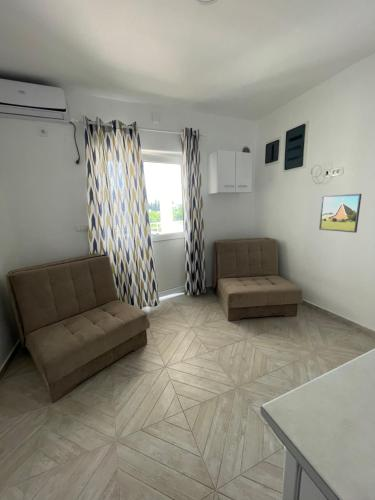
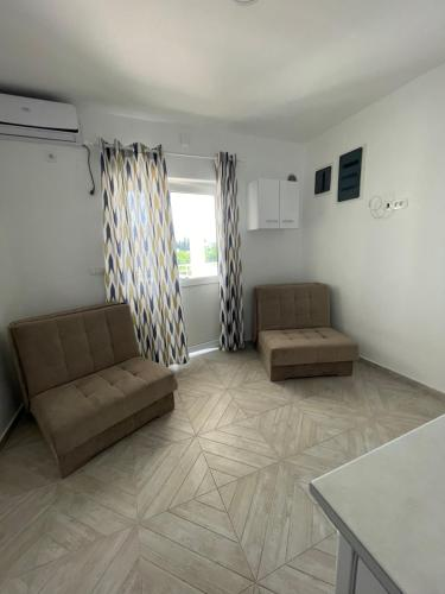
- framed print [318,193,362,234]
